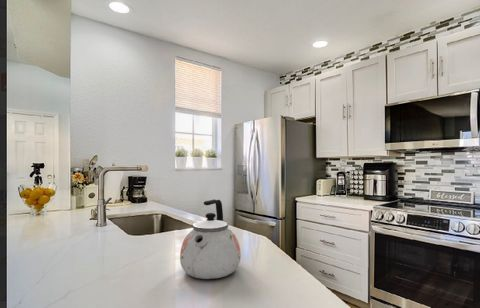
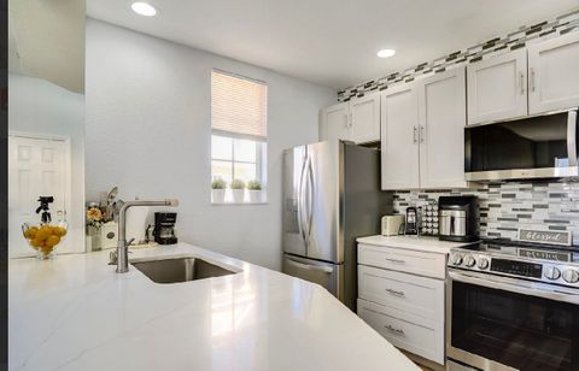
- kettle [179,199,242,280]
